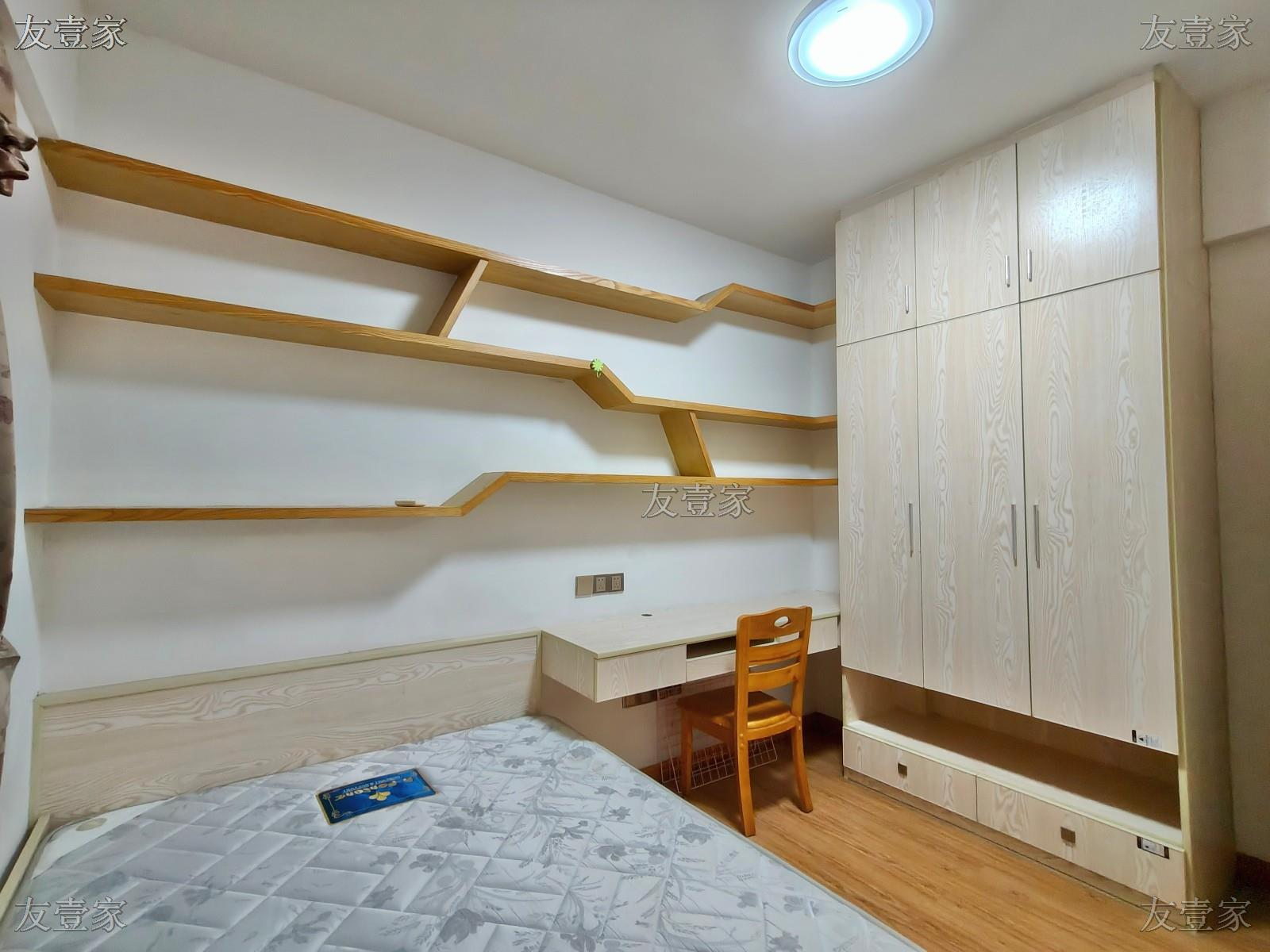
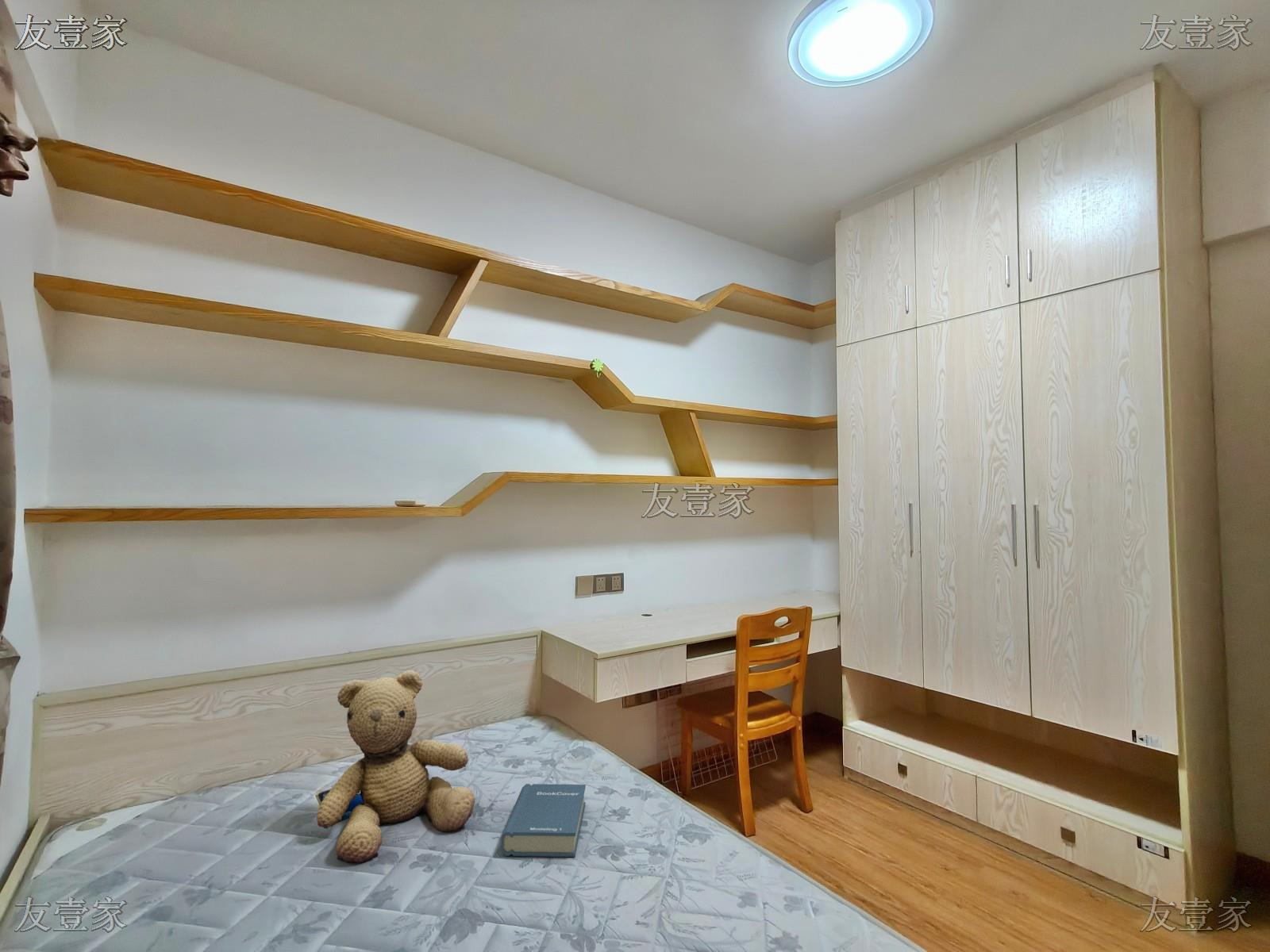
+ hardback book [500,783,587,858]
+ teddy bear [316,670,475,864]
